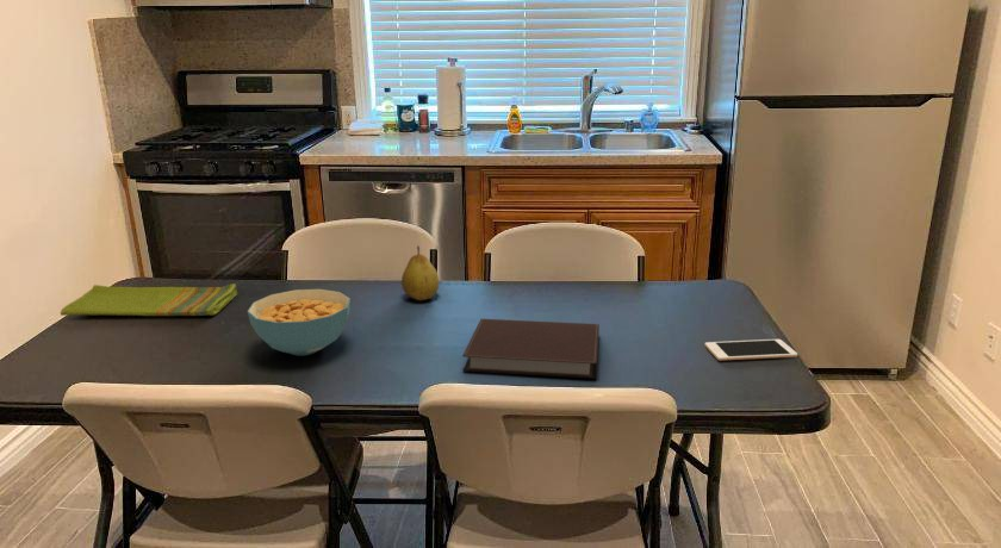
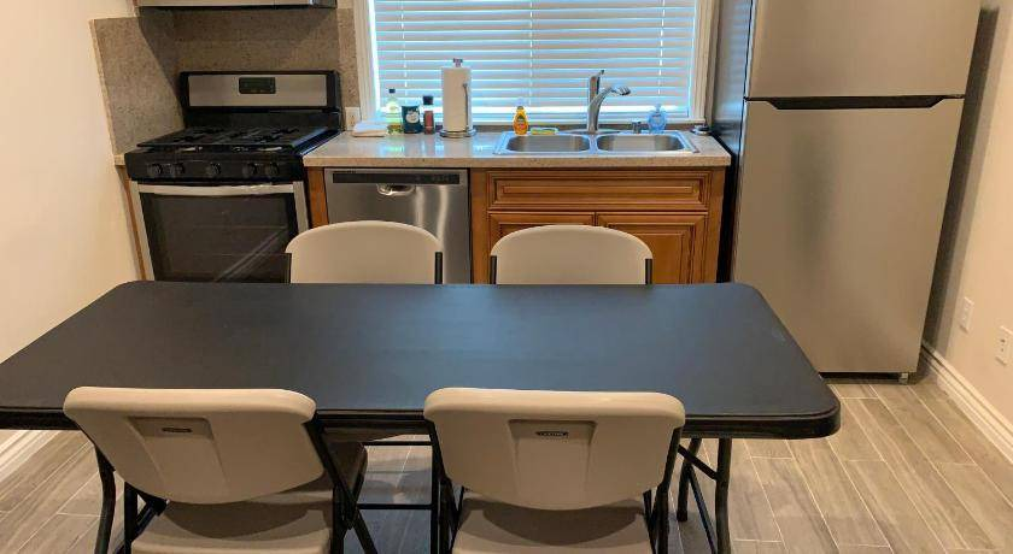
- cell phone [704,338,798,361]
- notebook [461,318,601,380]
- dish towel [60,282,238,317]
- fruit [400,245,440,301]
- cereal bowl [247,288,352,356]
